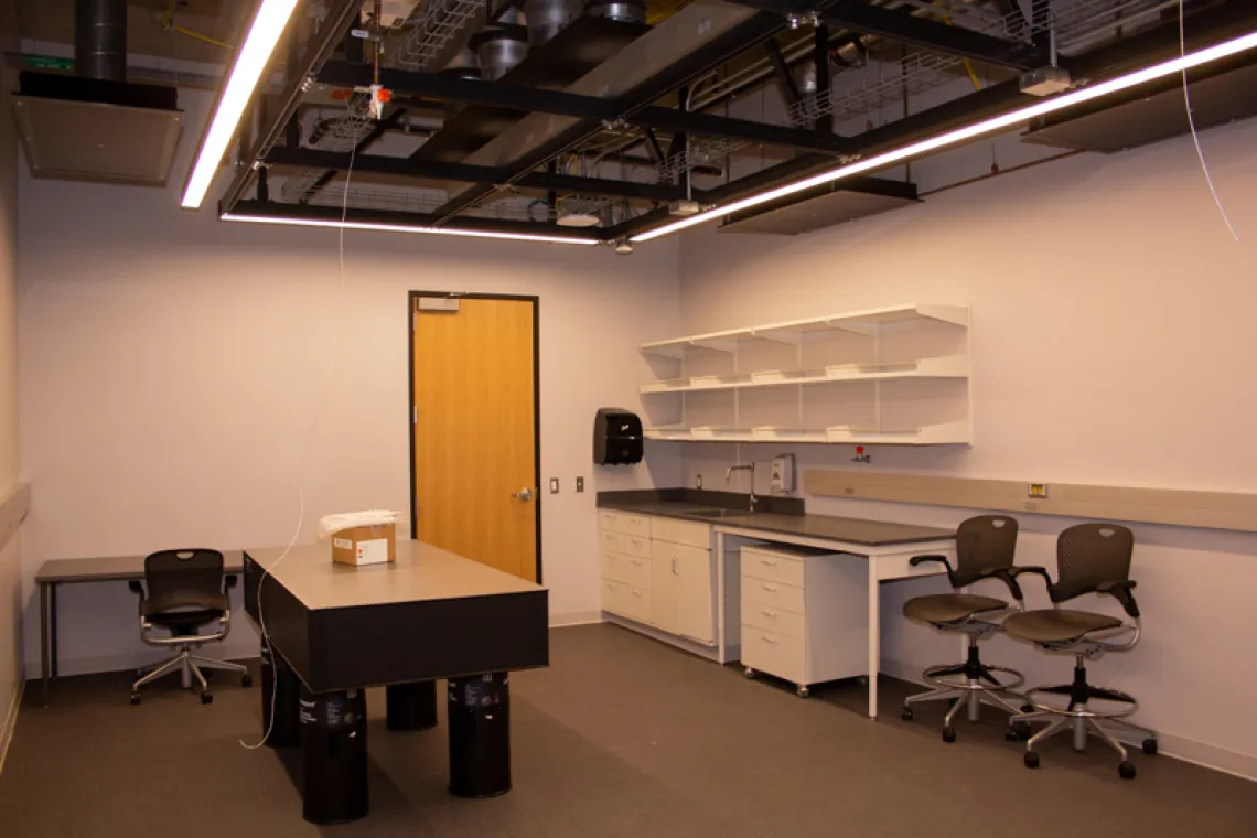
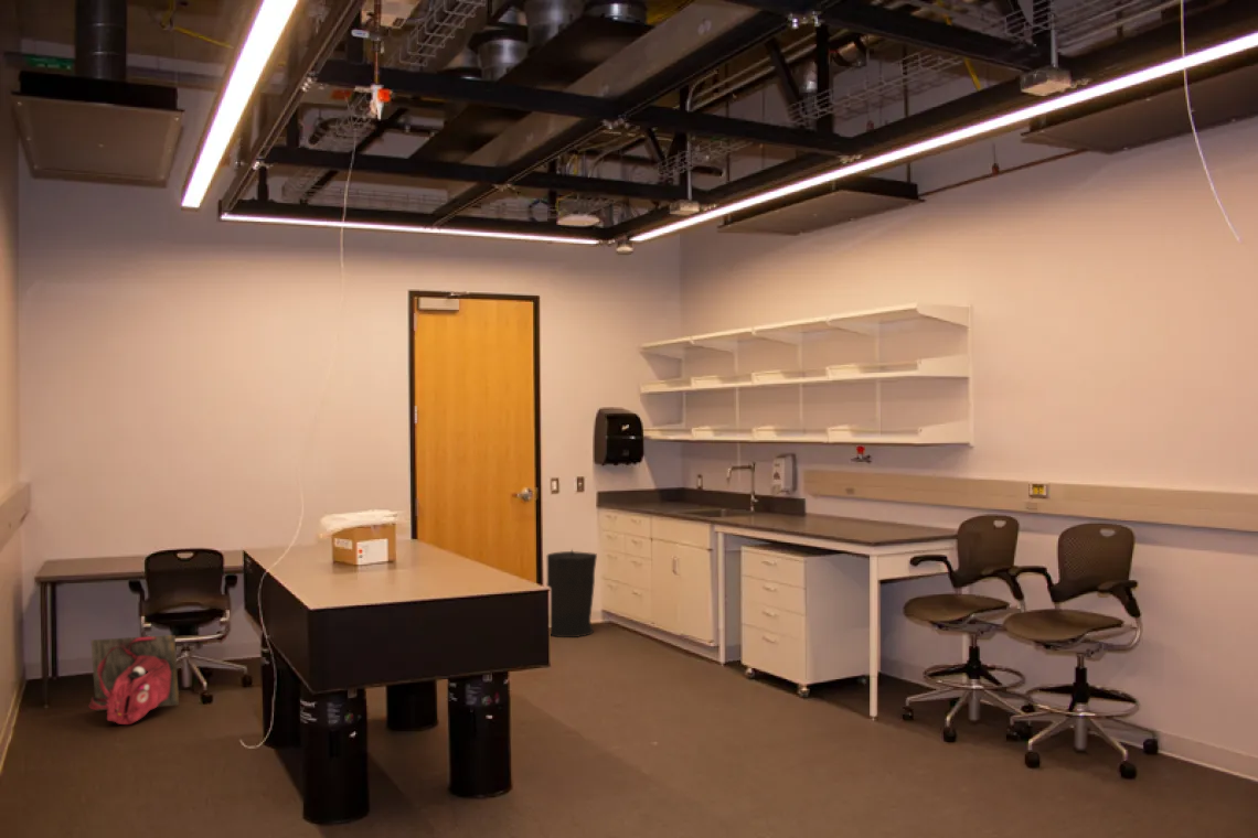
+ trash can [545,548,598,638]
+ backpack [87,634,180,726]
